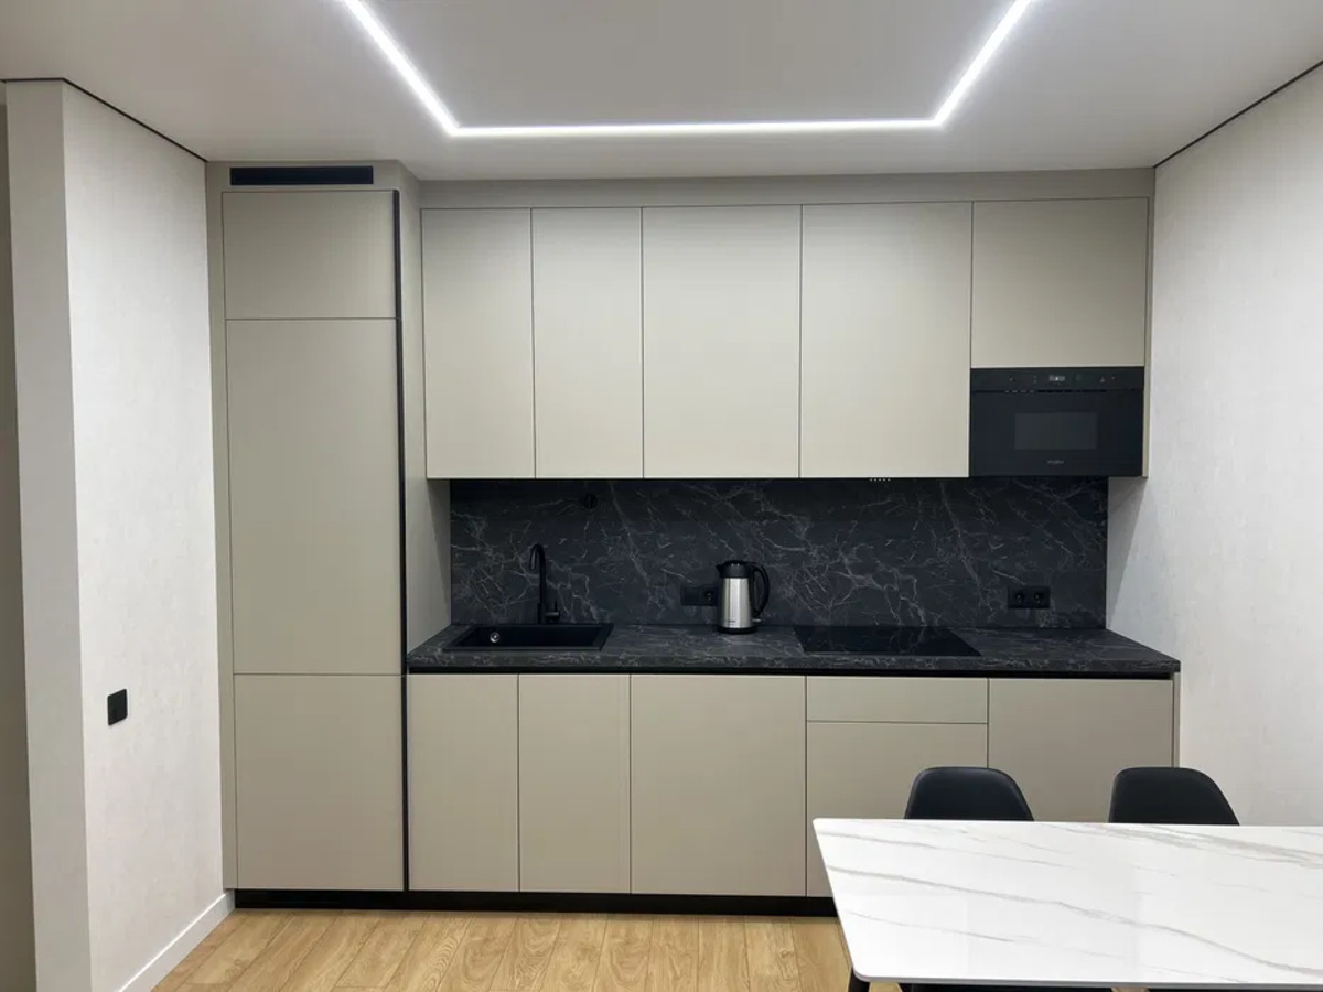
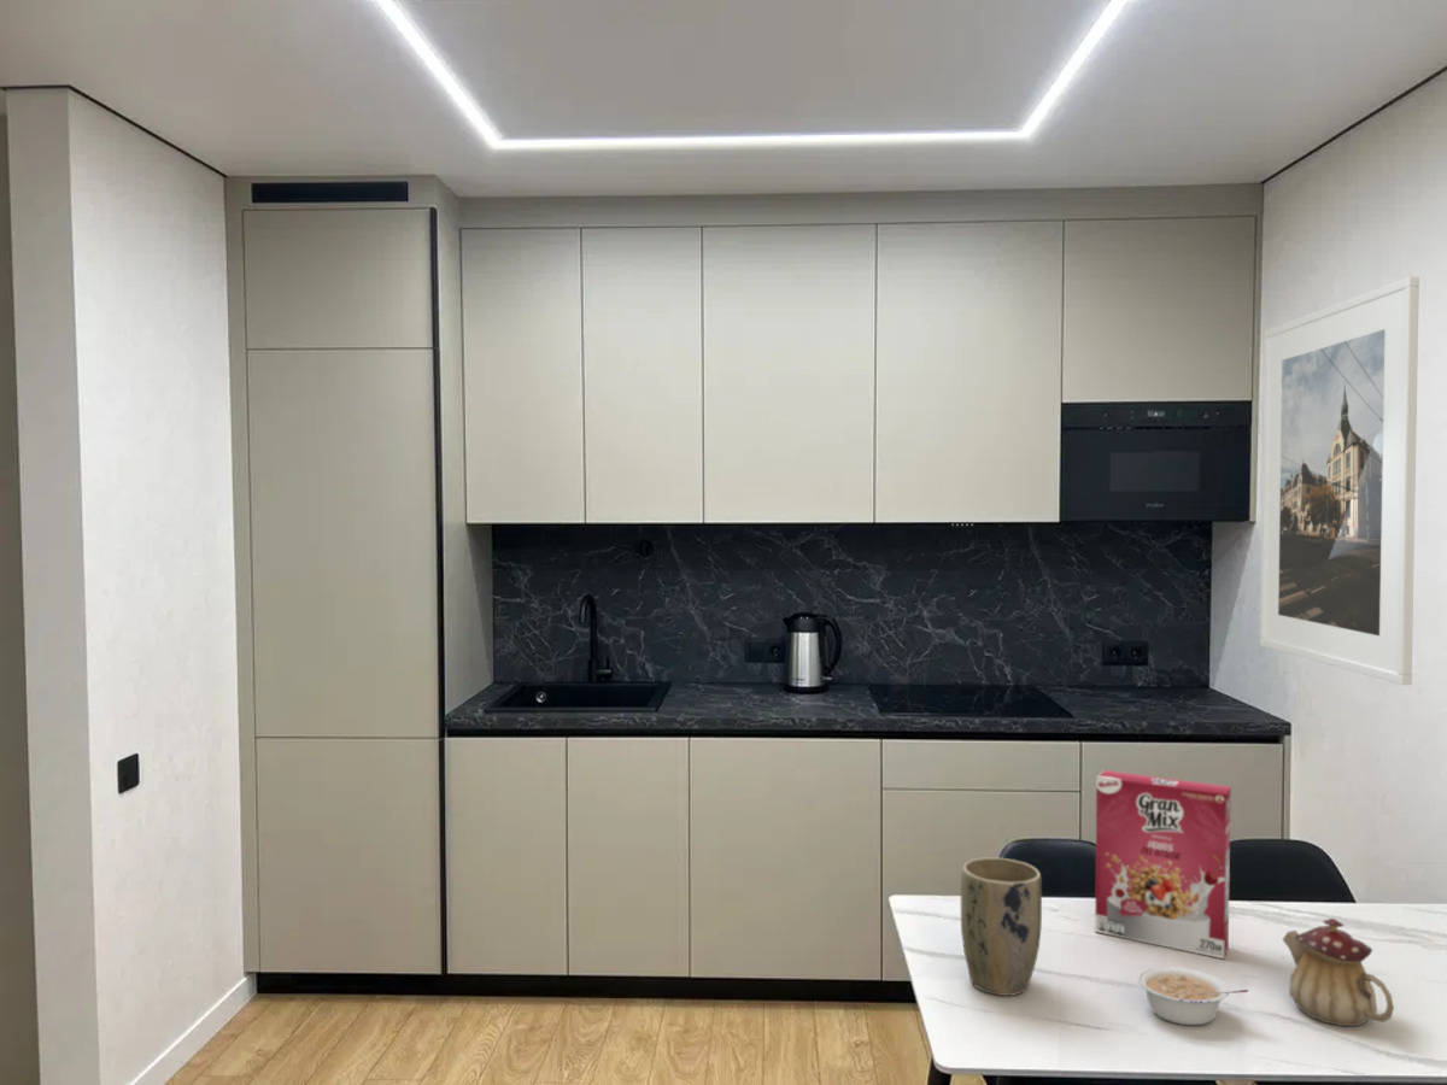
+ teapot [1282,917,1395,1027]
+ cereal box [1094,769,1232,960]
+ plant pot [960,856,1043,997]
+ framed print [1259,275,1420,686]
+ legume [1137,966,1249,1026]
